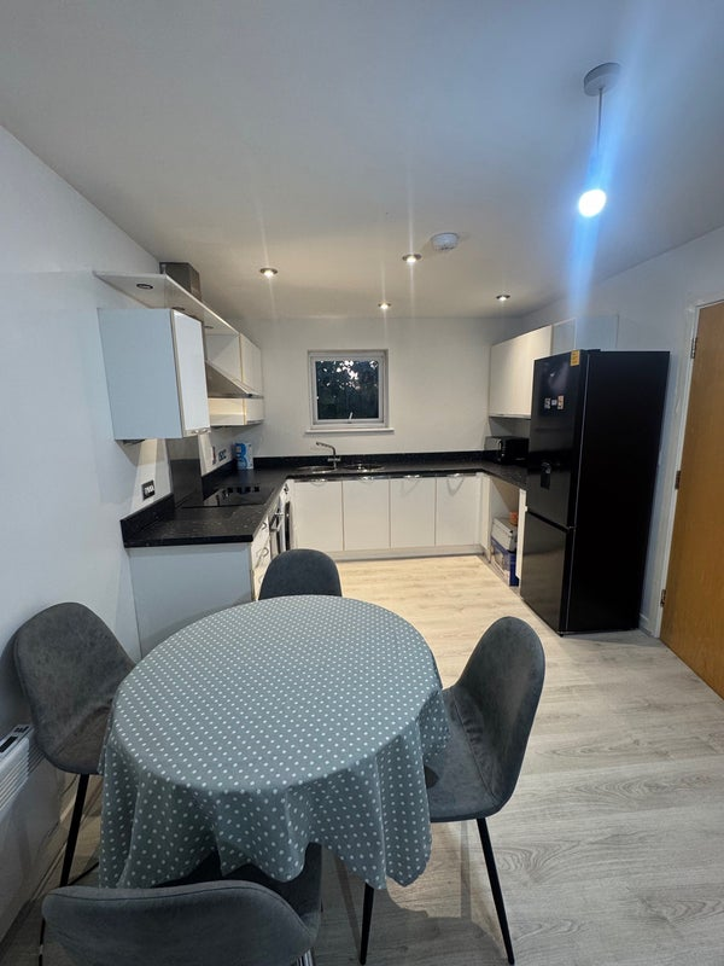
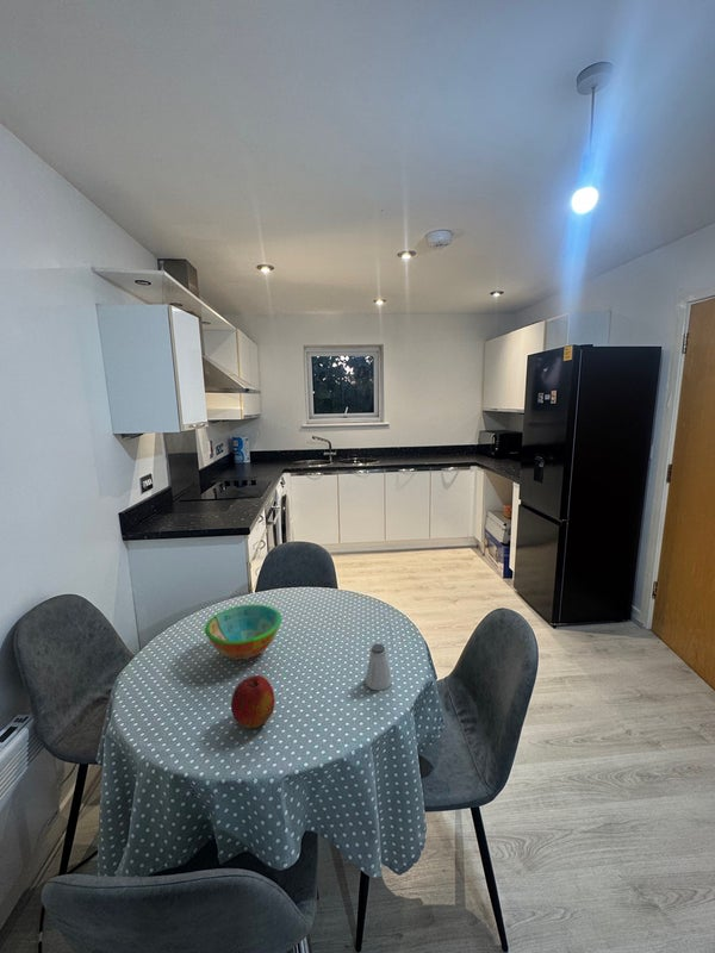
+ saltshaker [363,642,393,692]
+ apple [230,674,276,729]
+ bowl [204,603,282,660]
